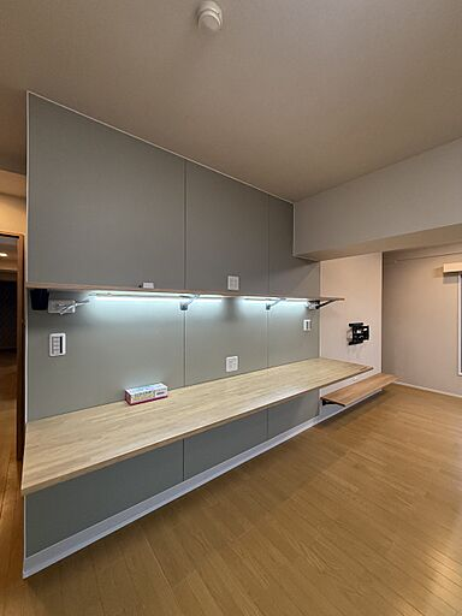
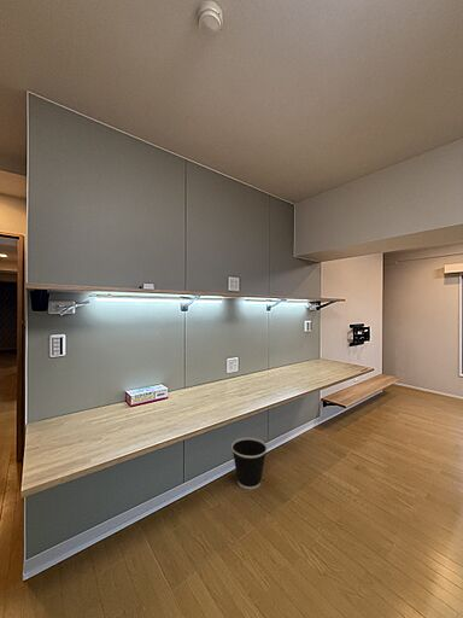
+ wastebasket [230,436,268,490]
